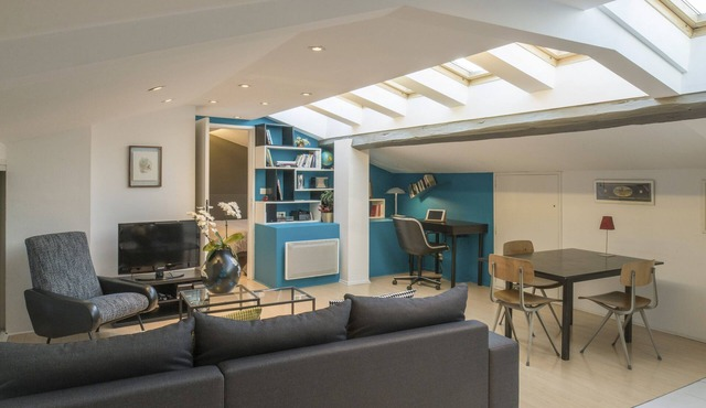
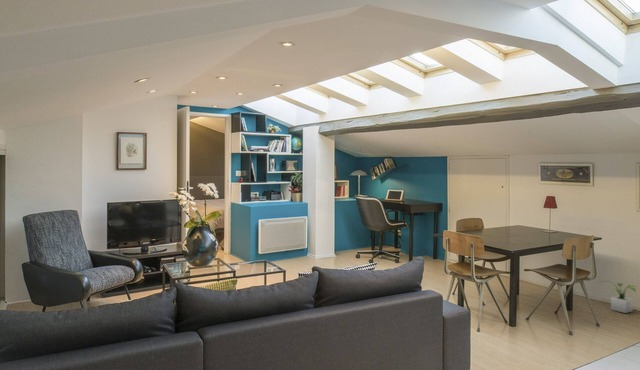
+ potted plant [600,280,637,314]
